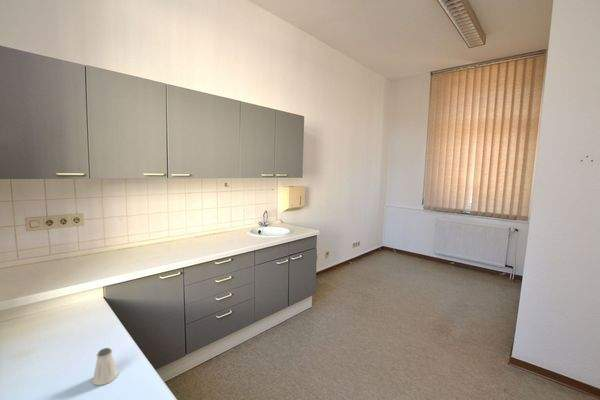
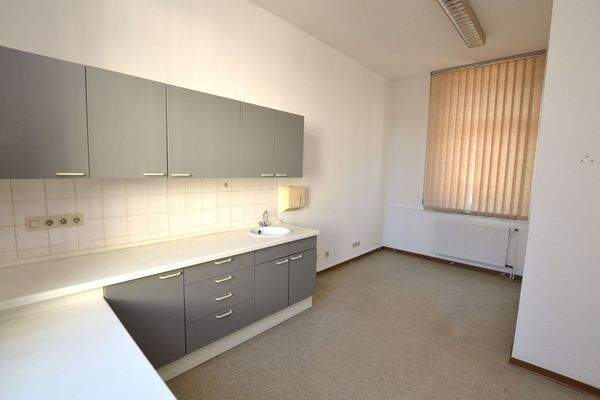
- saltshaker [92,347,119,386]
